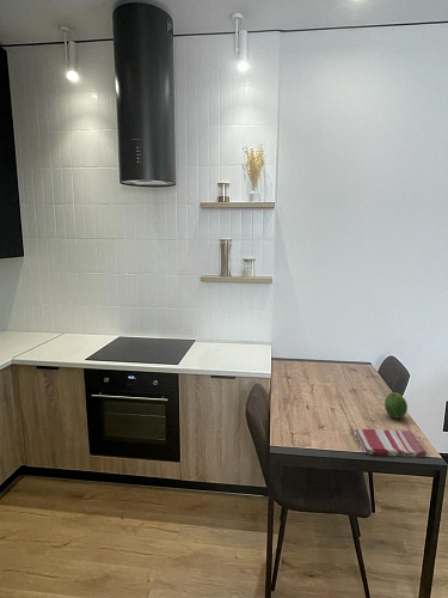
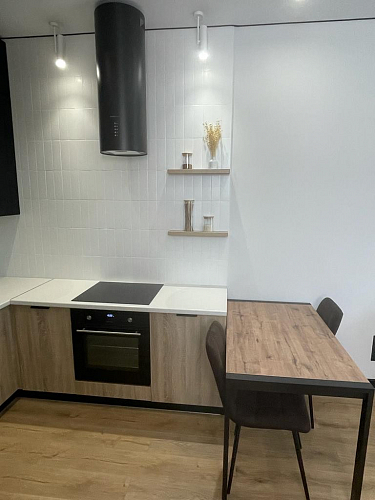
- fruit [383,391,409,420]
- dish towel [354,428,428,458]
